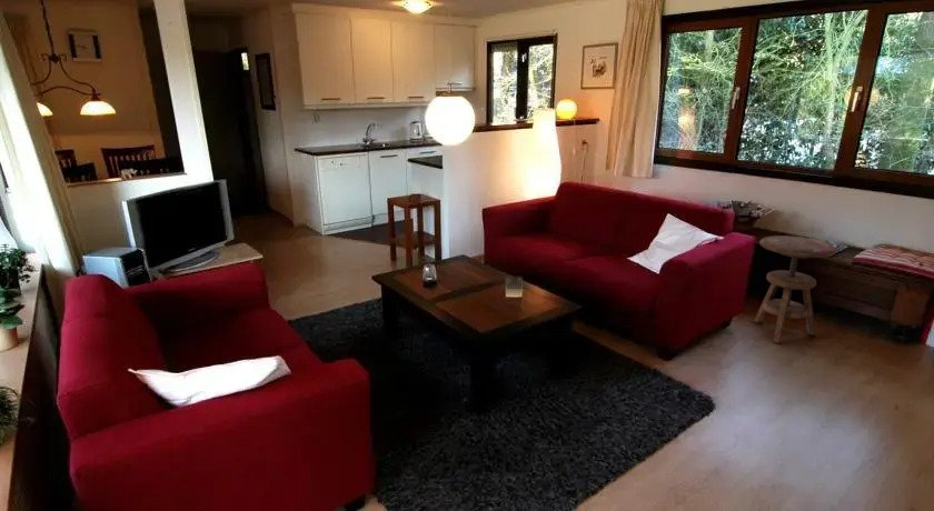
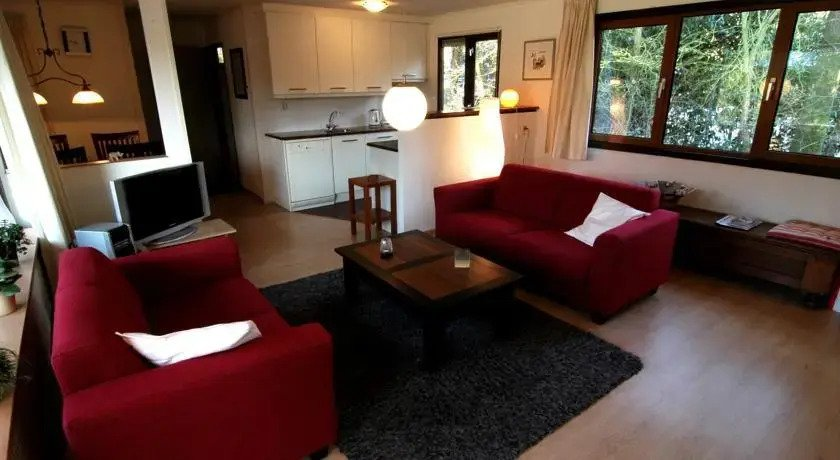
- side table [753,234,838,344]
